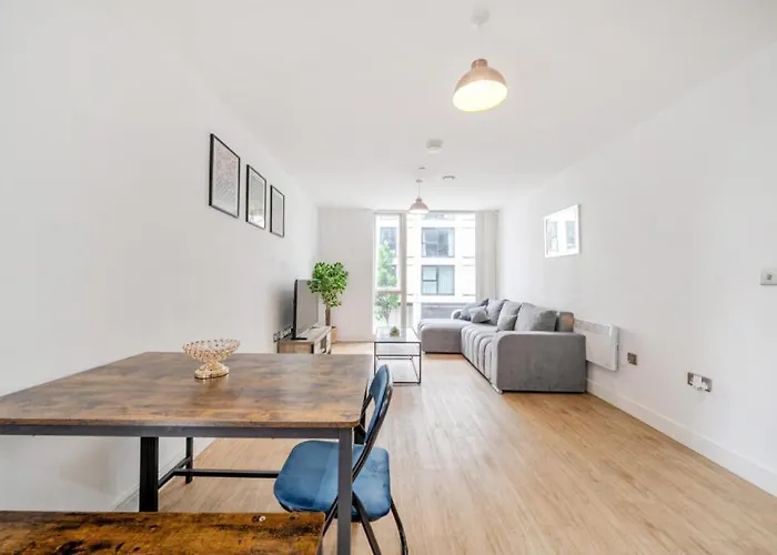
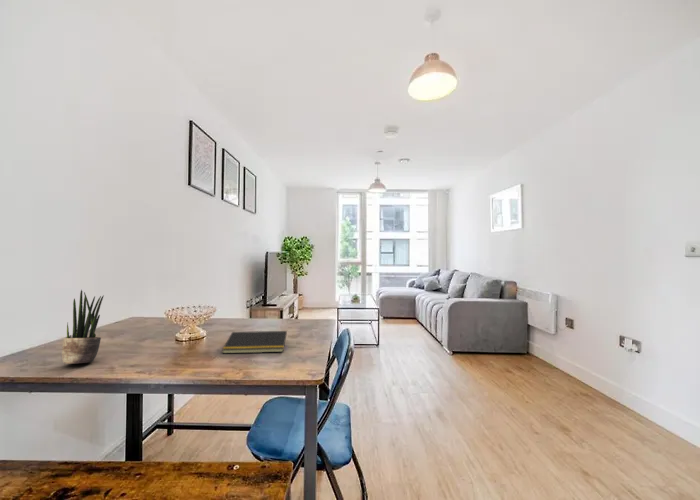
+ potted plant [61,289,105,365]
+ notepad [221,330,288,355]
